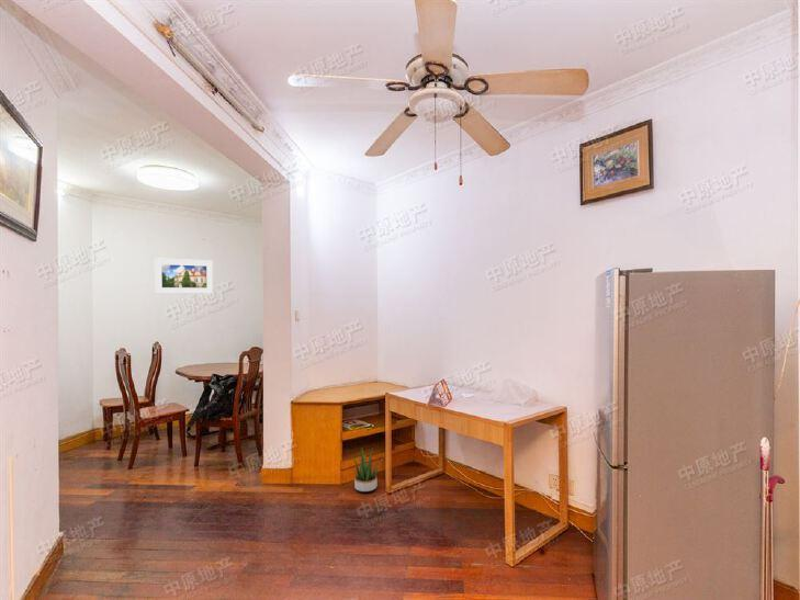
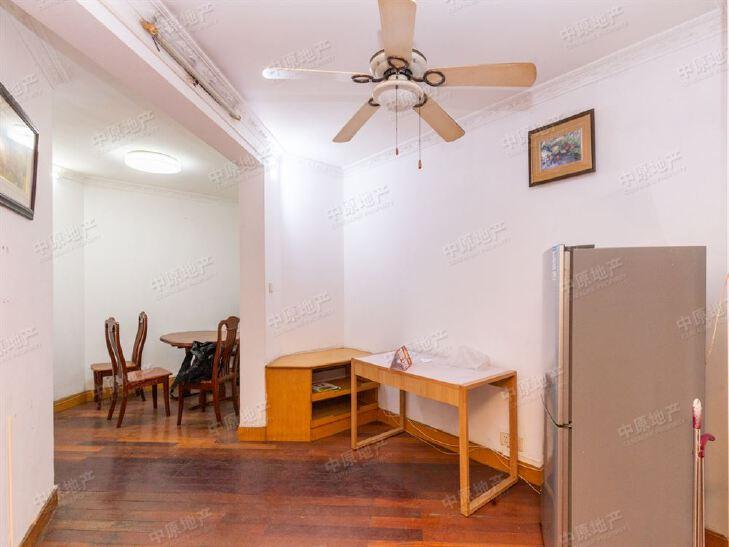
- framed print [154,257,214,295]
- potted plant [345,446,387,494]
